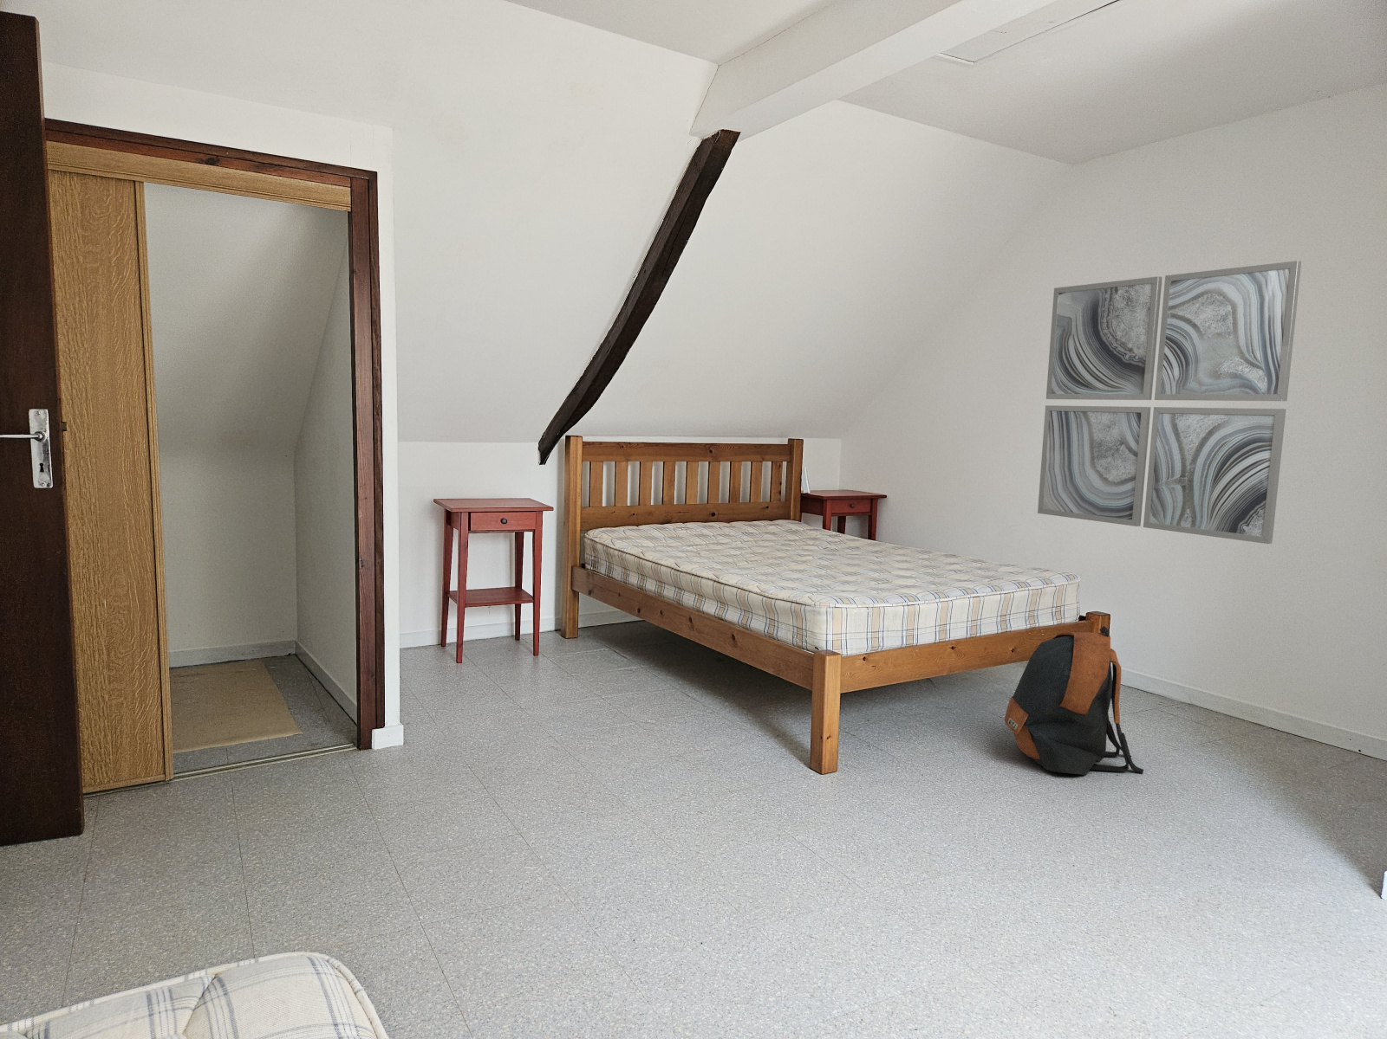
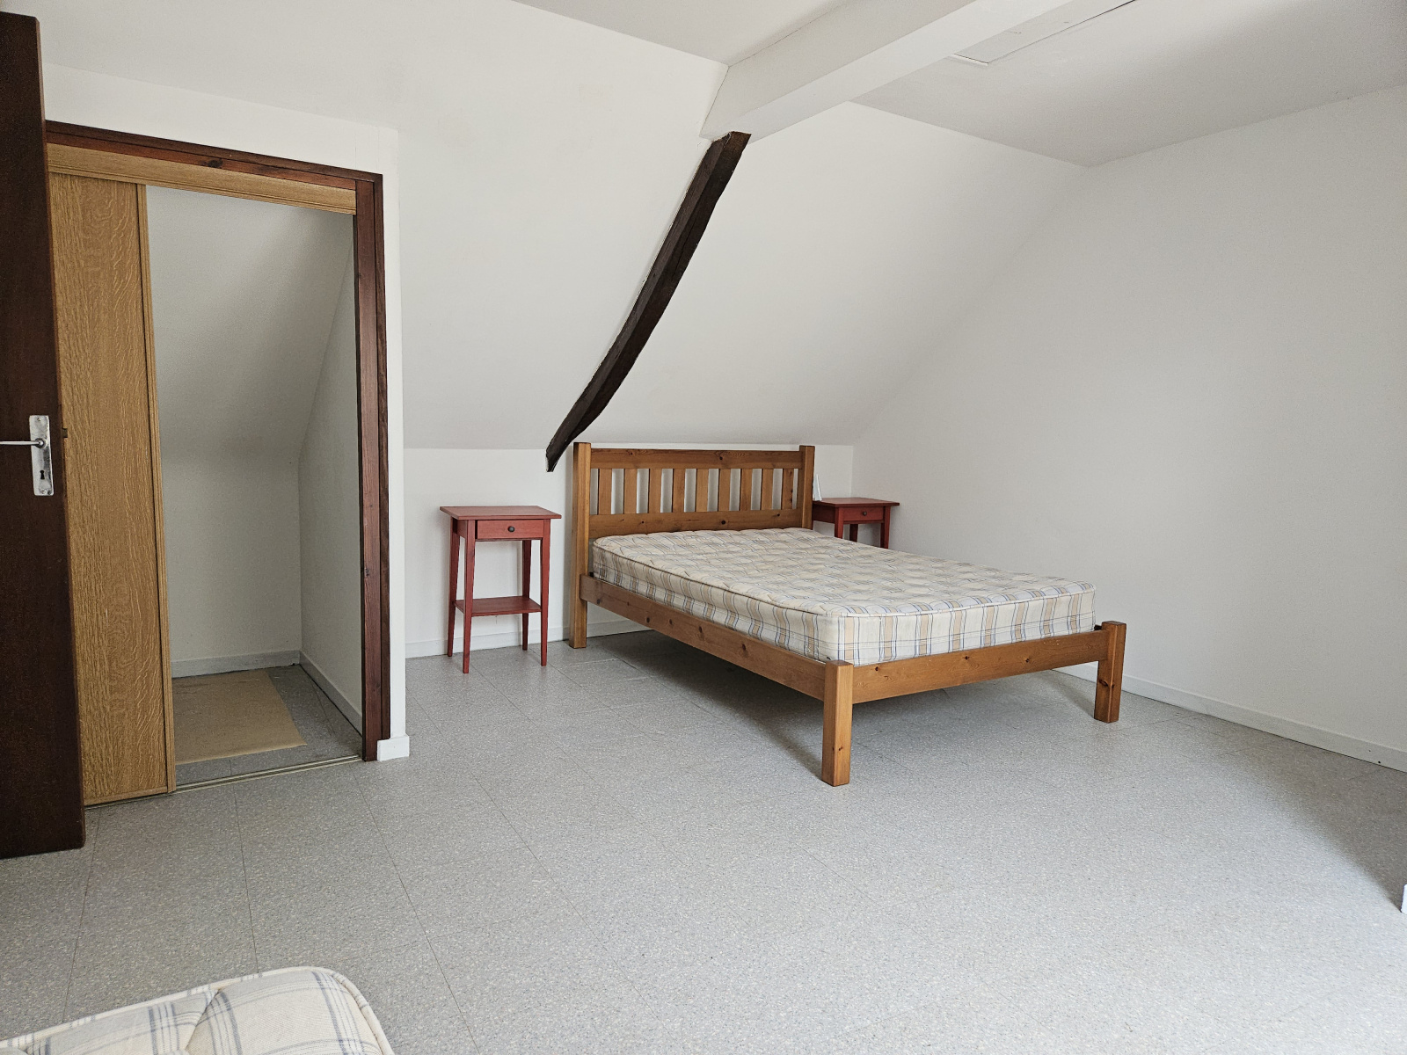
- wall art [1036,260,1302,545]
- backpack [1004,625,1145,776]
